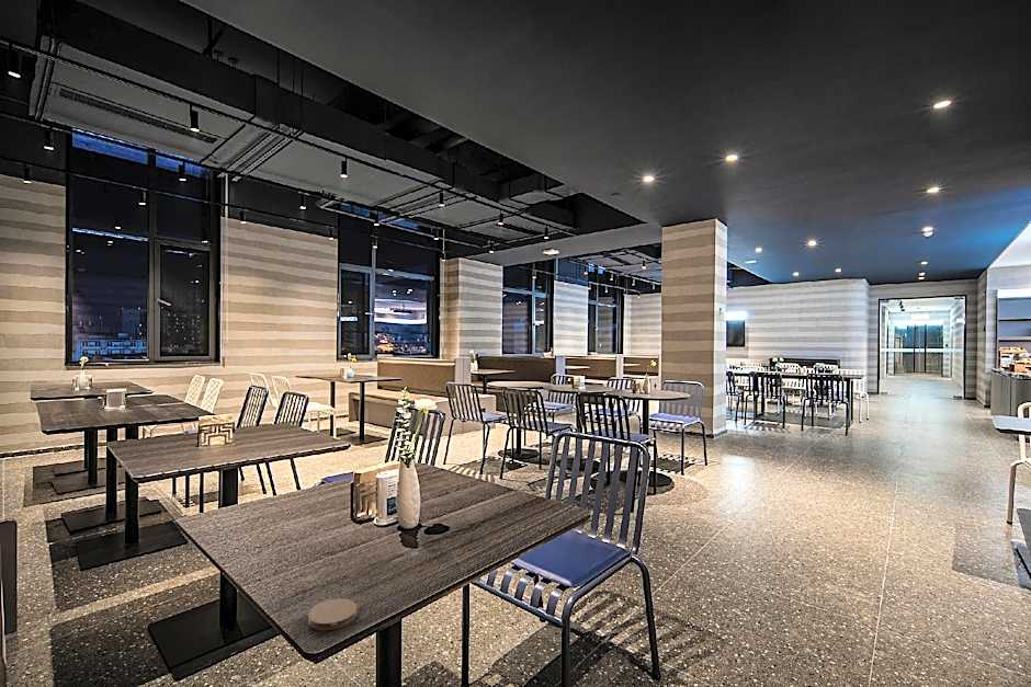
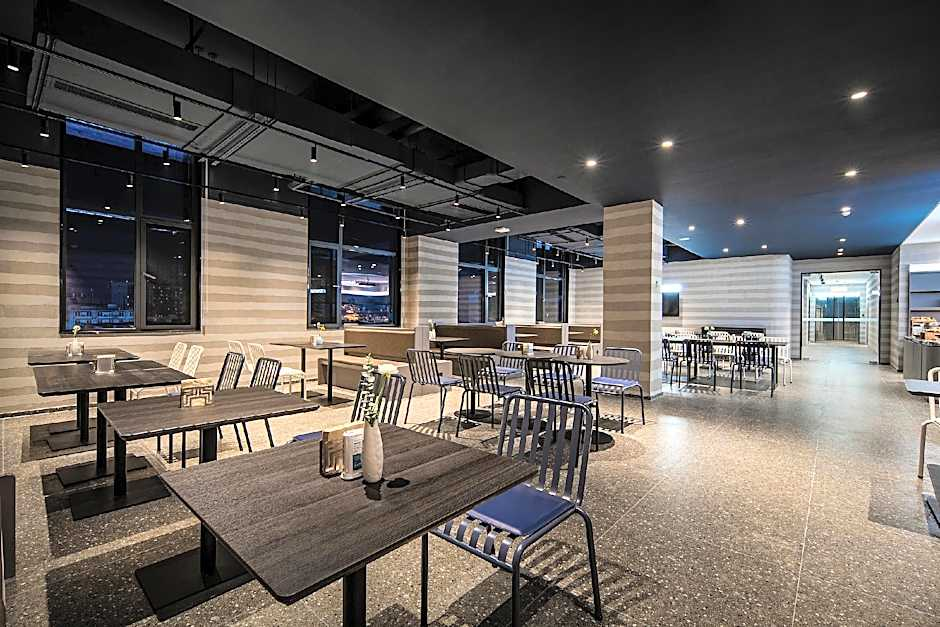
- coaster [307,597,359,631]
